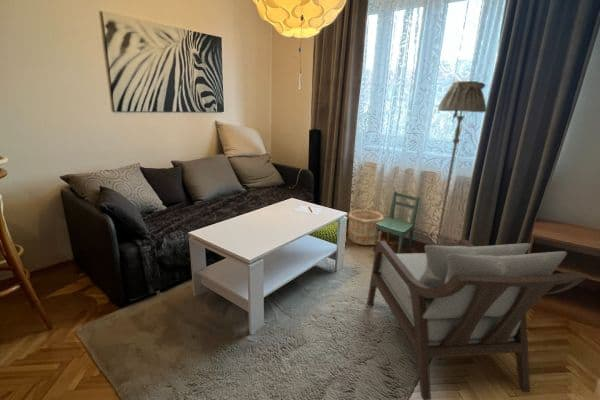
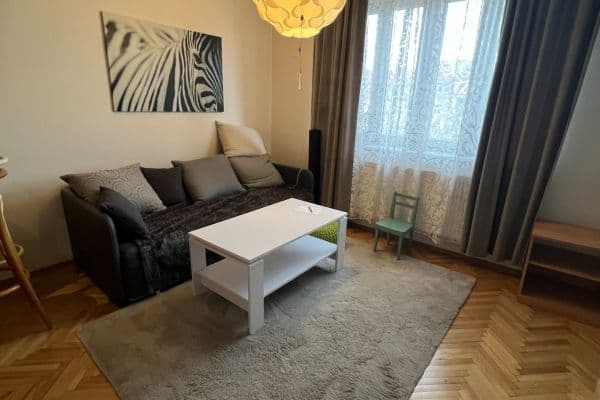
- floor lamp [435,80,488,246]
- armchair [366,239,588,400]
- wooden bucket [347,209,384,246]
